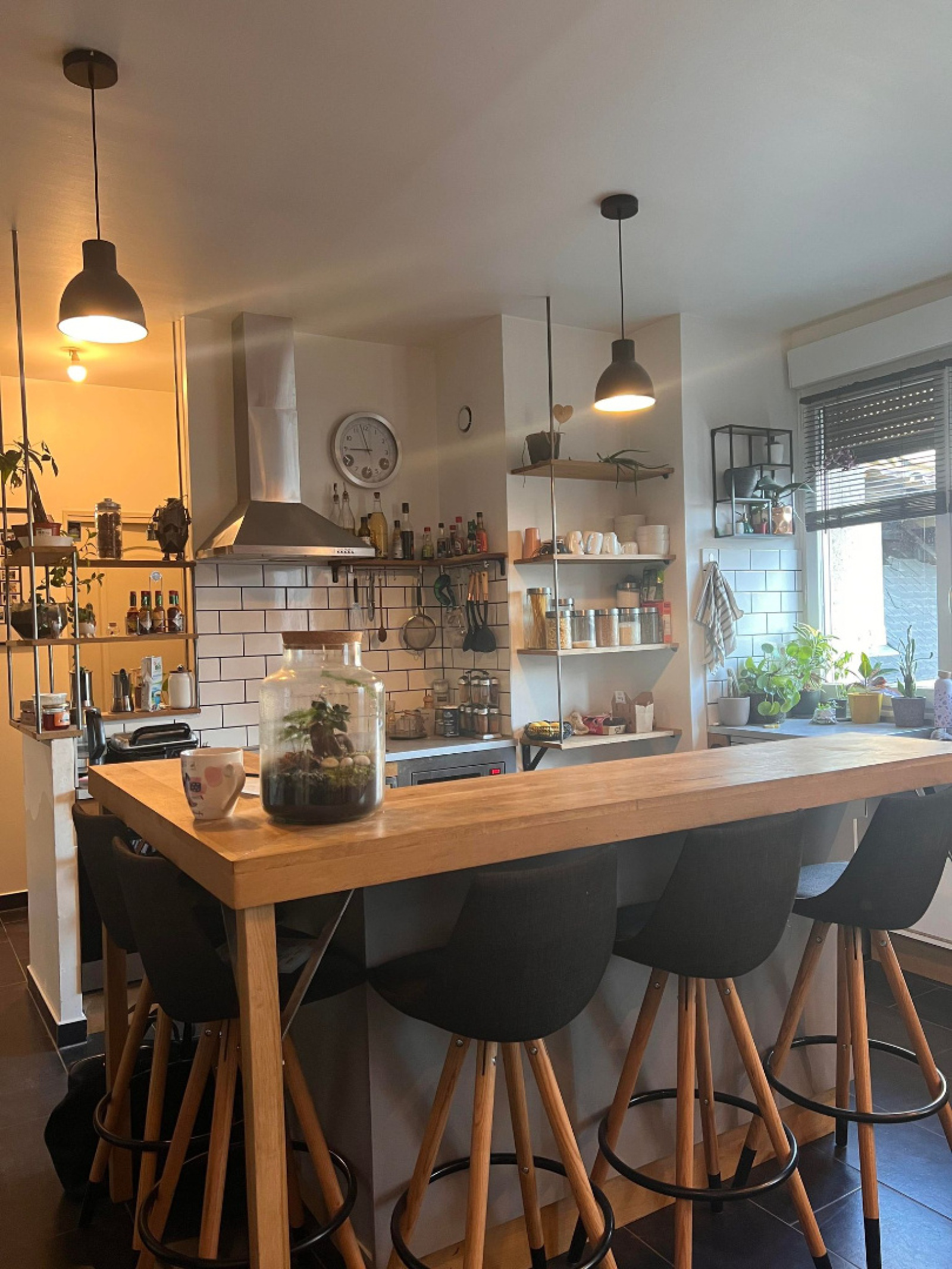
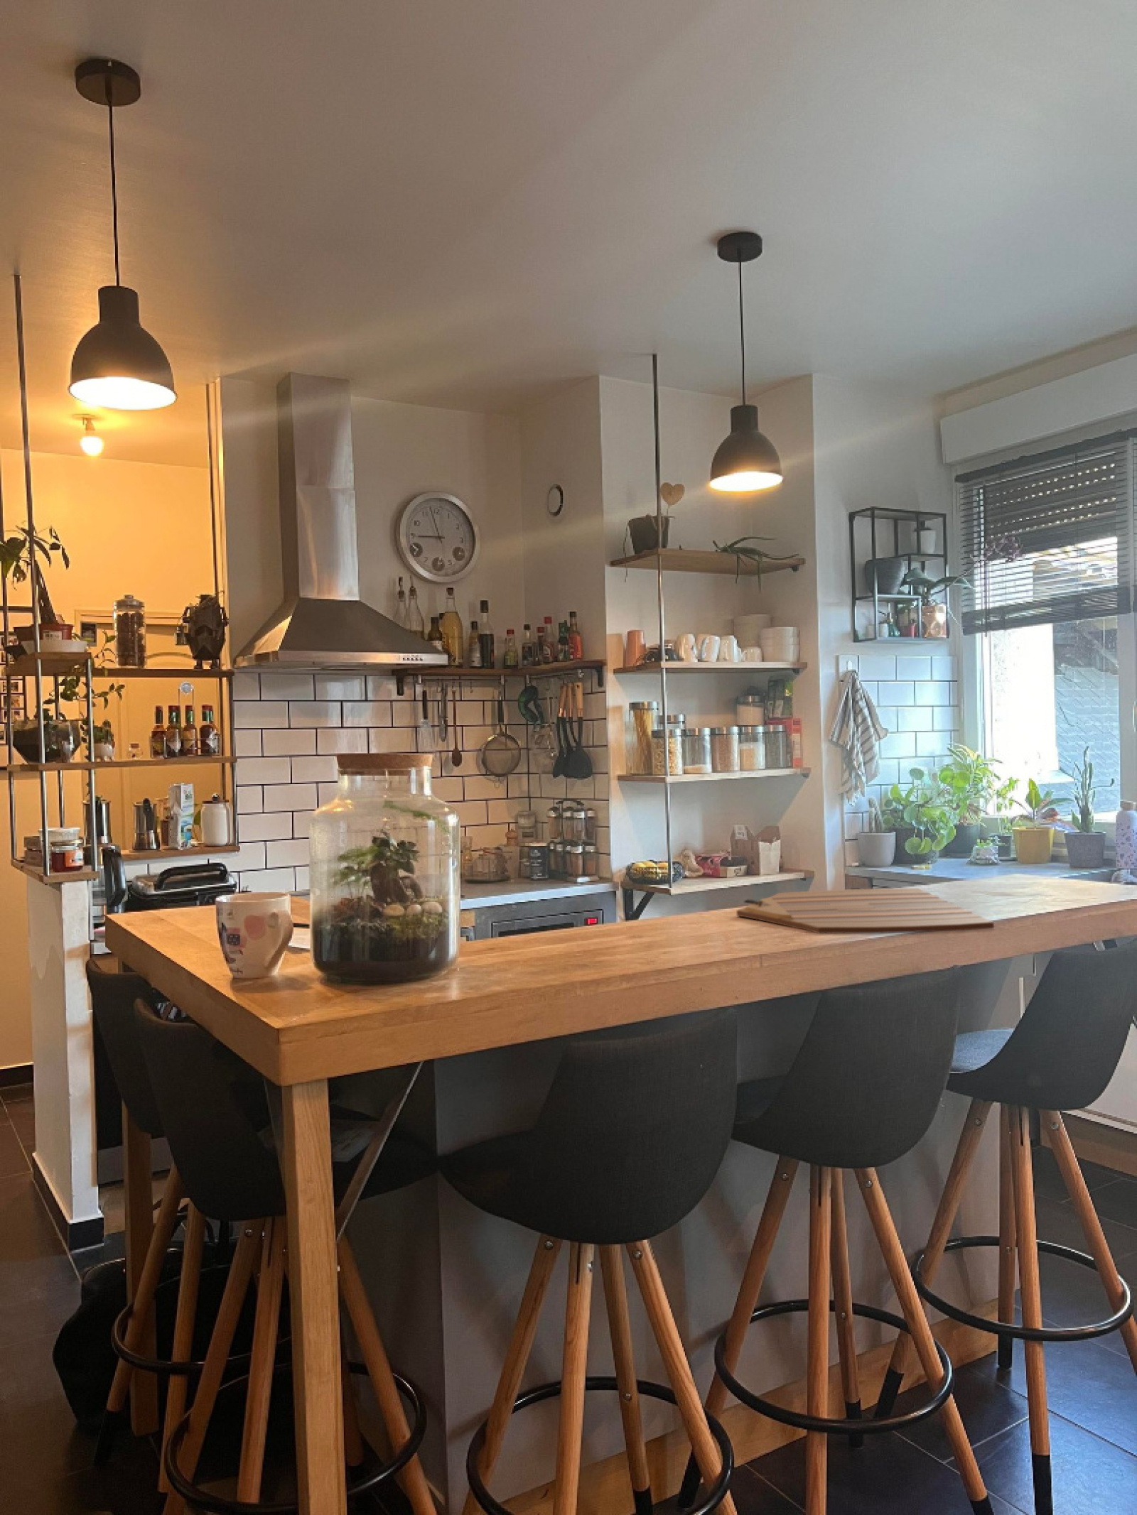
+ cutting board [736,888,995,934]
